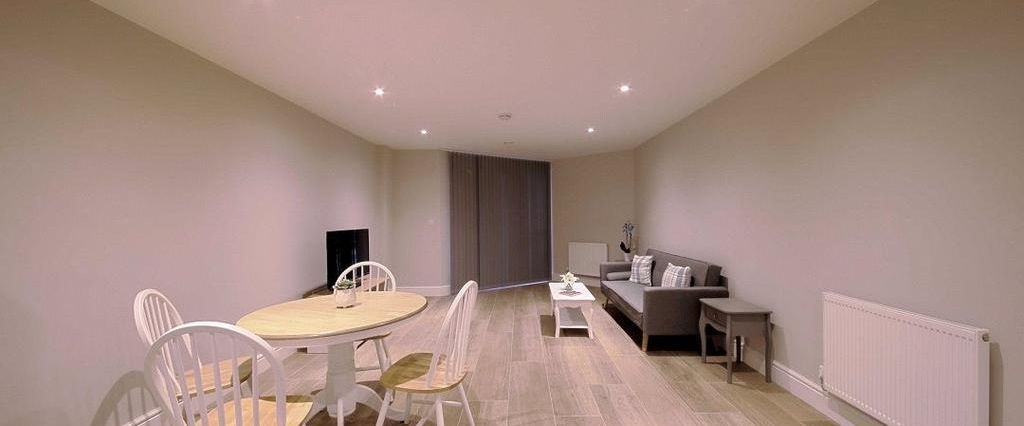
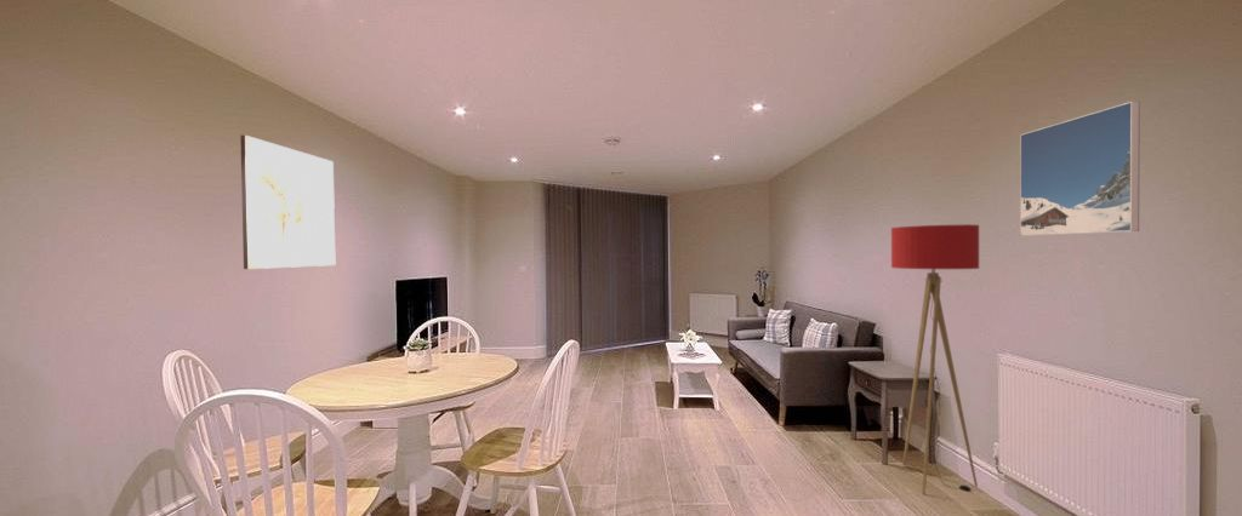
+ wall art [239,134,336,270]
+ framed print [1019,101,1141,237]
+ floor lamp [890,223,980,497]
